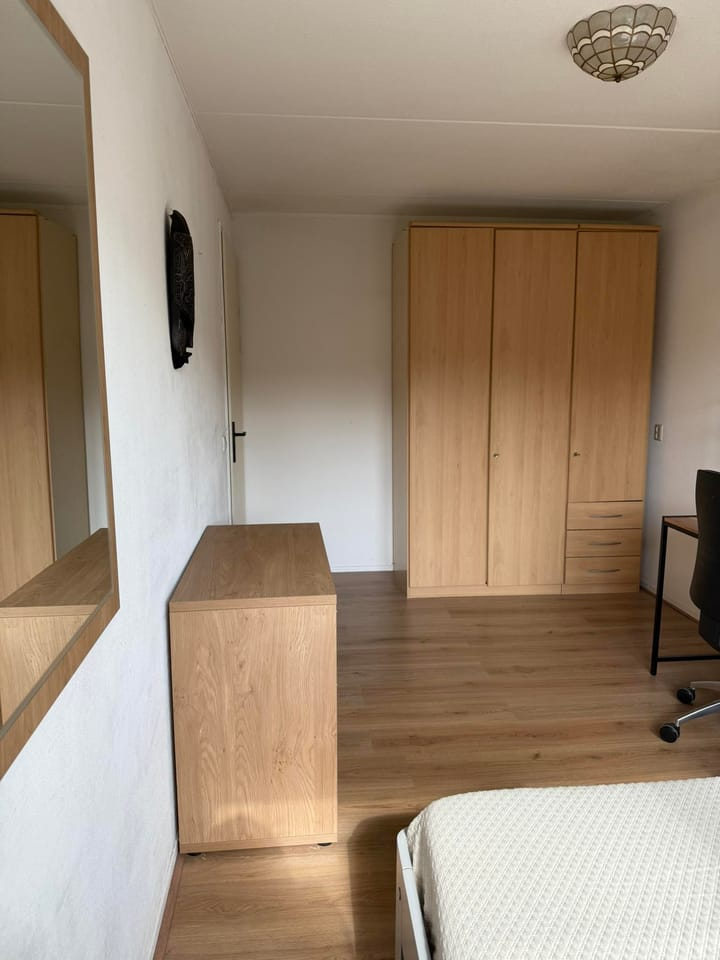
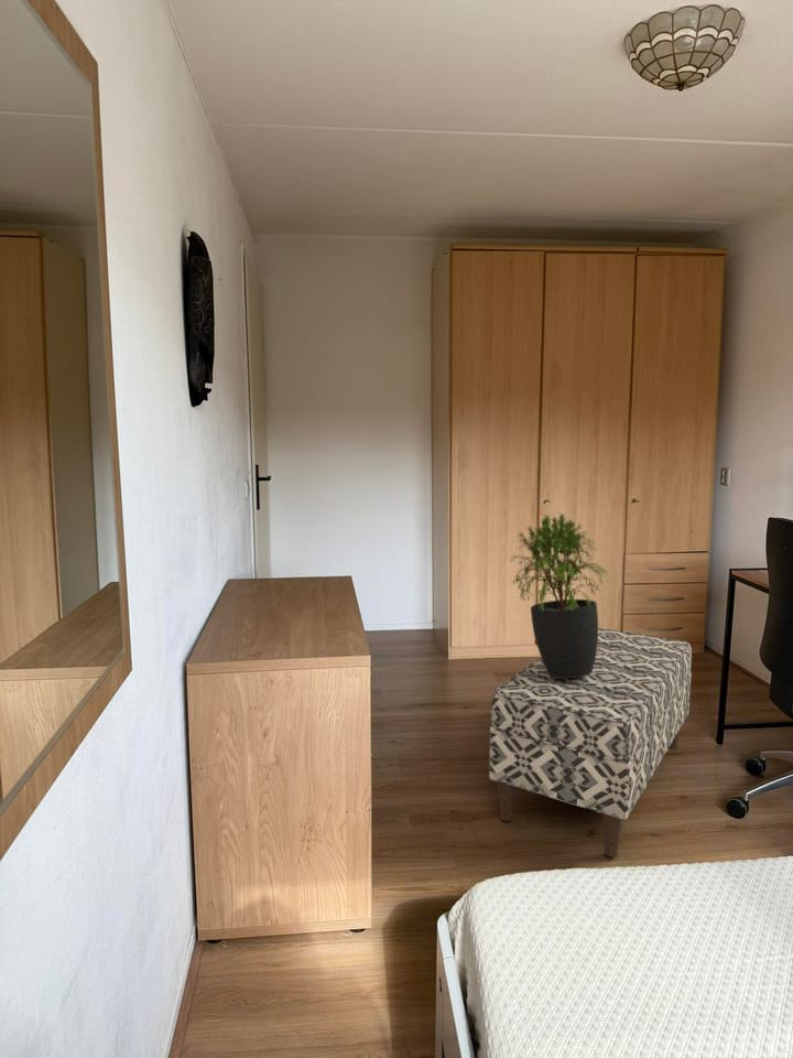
+ bench [488,627,693,859]
+ potted plant [507,510,609,678]
